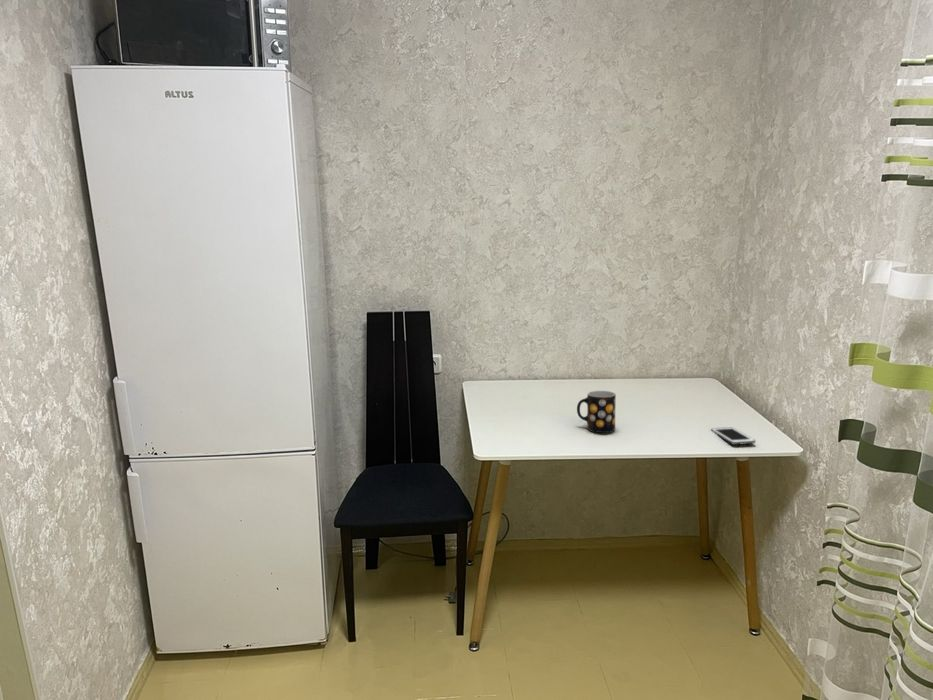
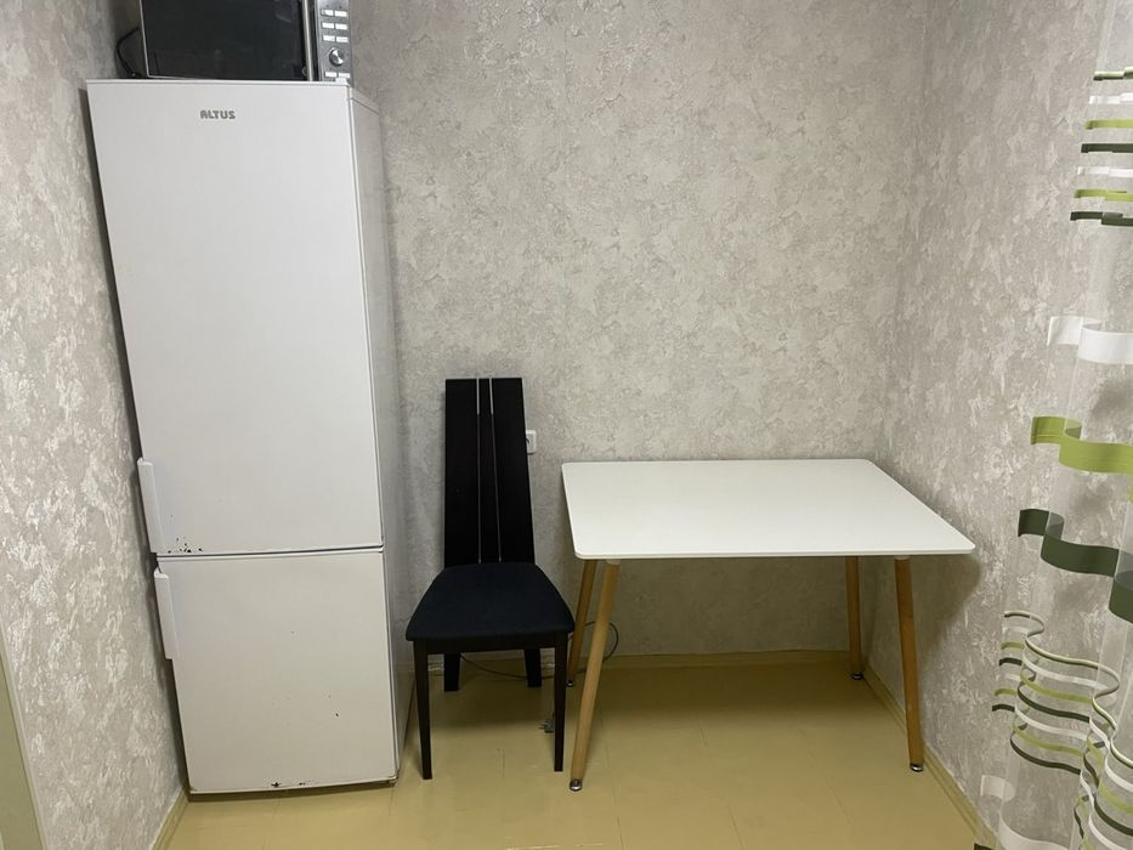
- mug [576,390,617,434]
- cell phone [710,426,756,446]
